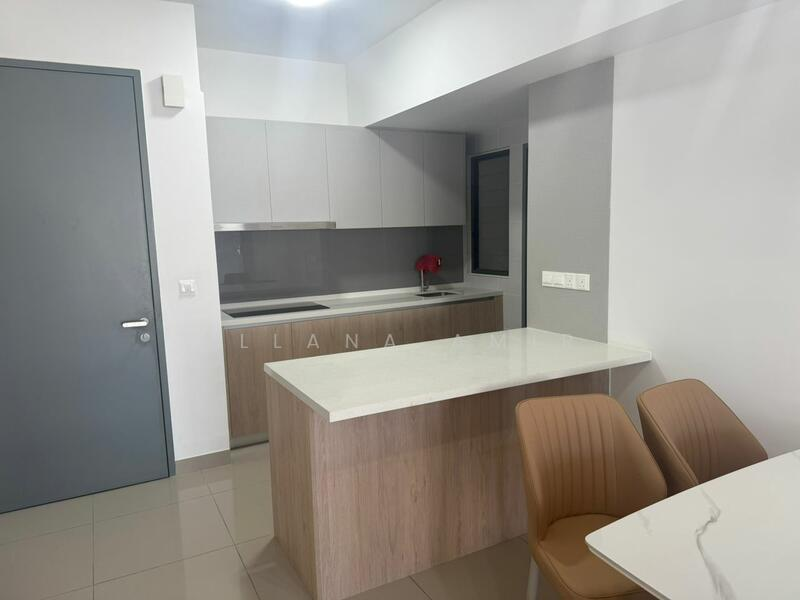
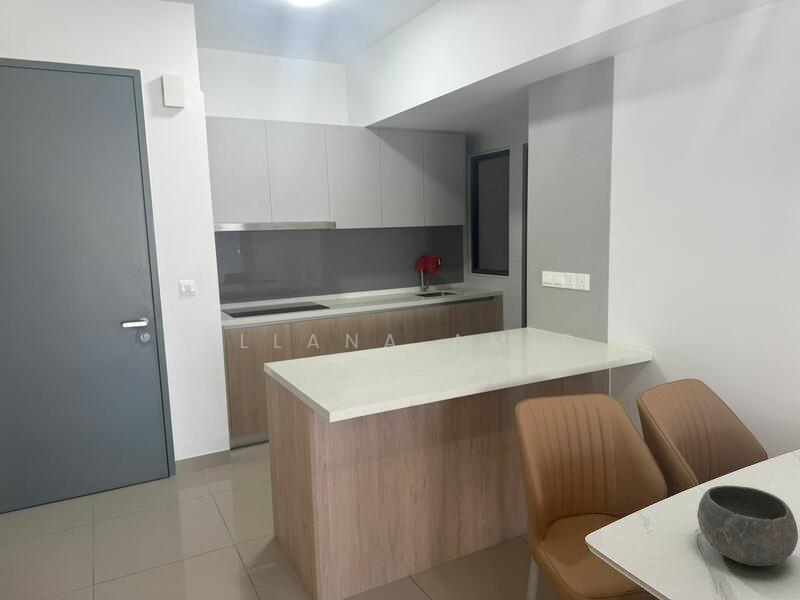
+ bowl [696,485,799,567]
